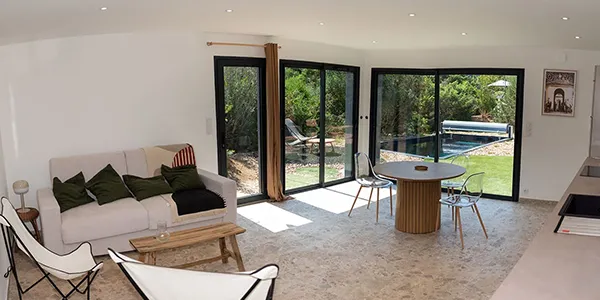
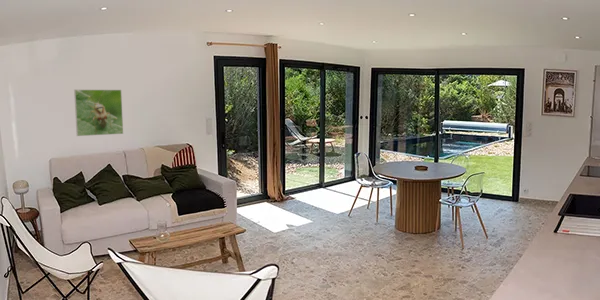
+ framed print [73,89,124,137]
